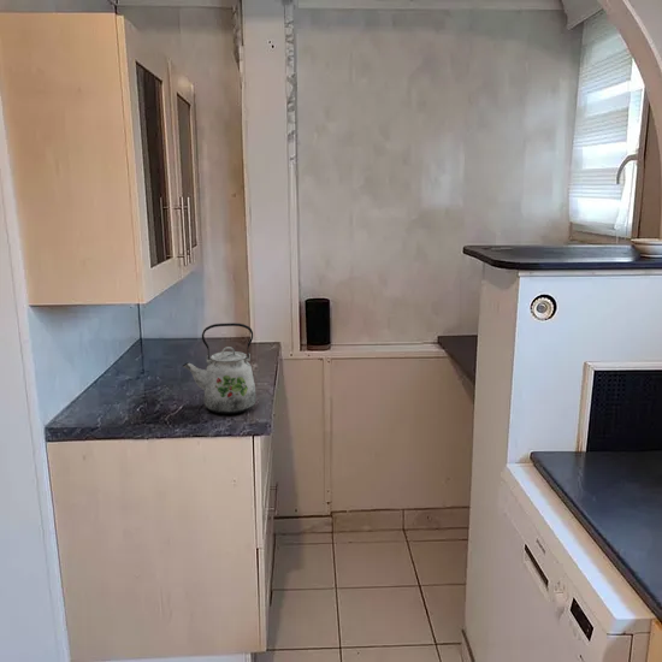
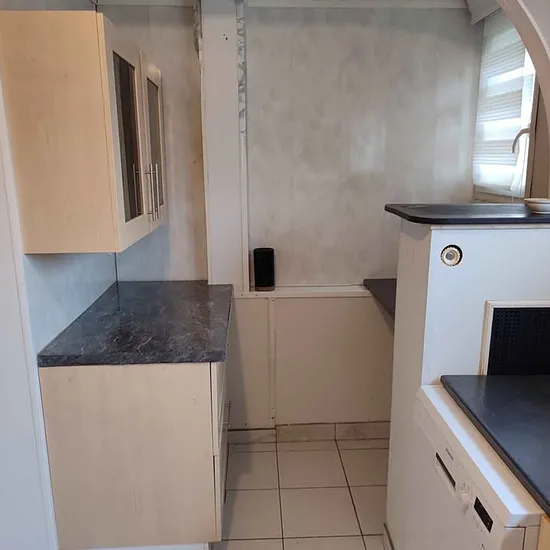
- kettle [181,323,258,415]
